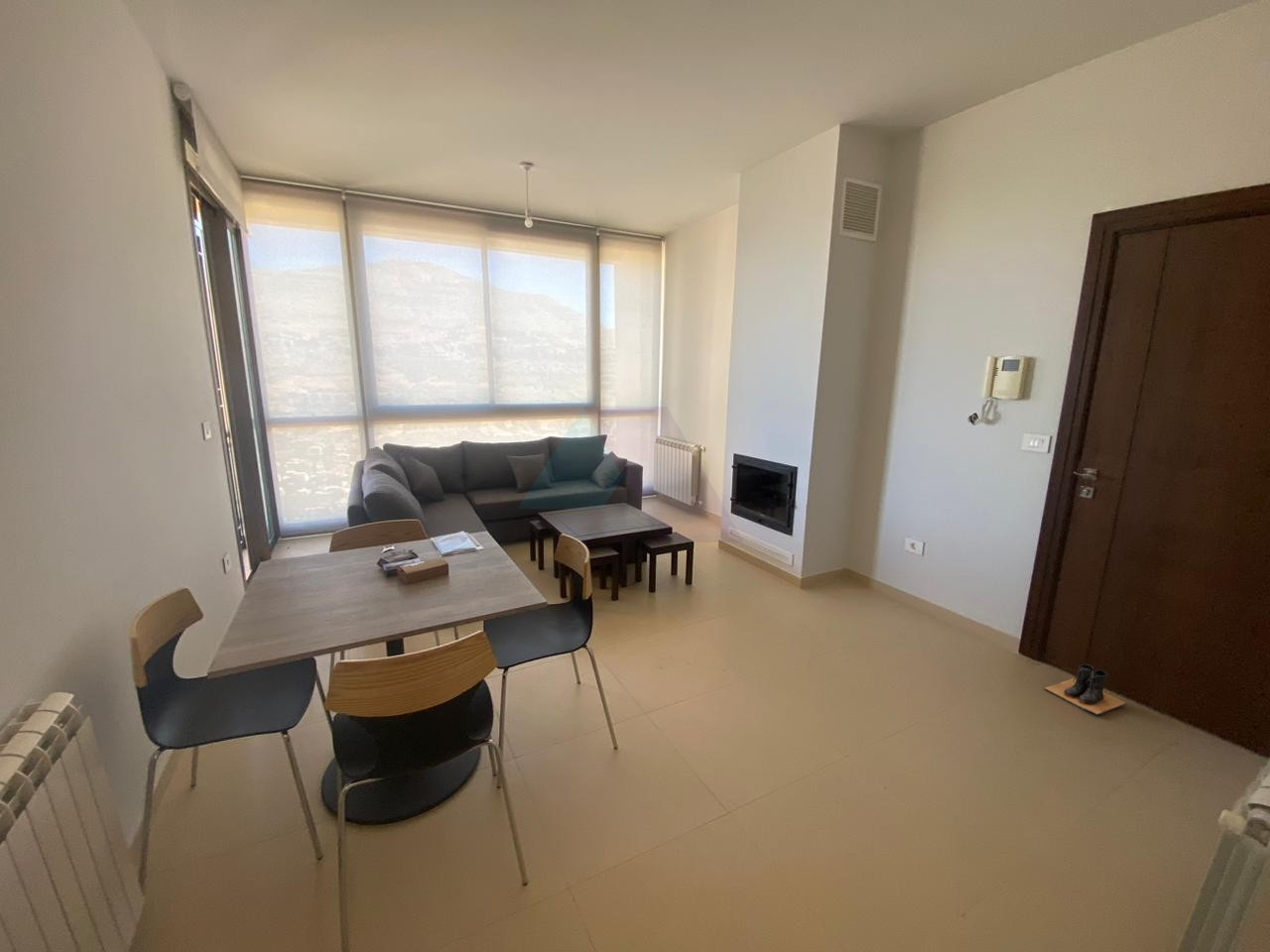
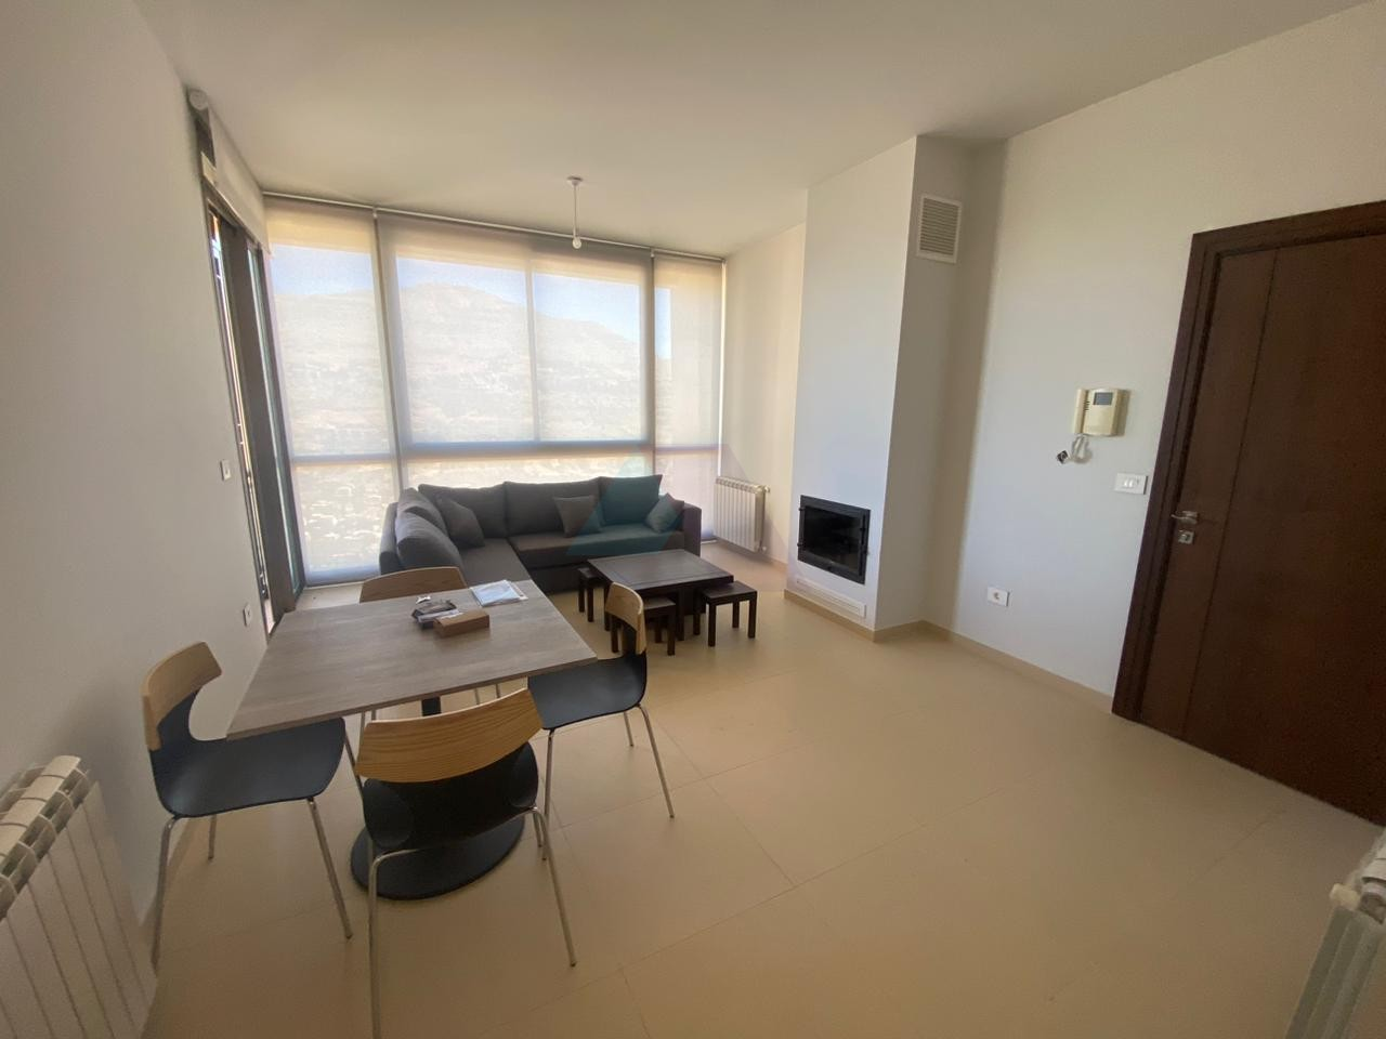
- boots [1044,663,1127,716]
